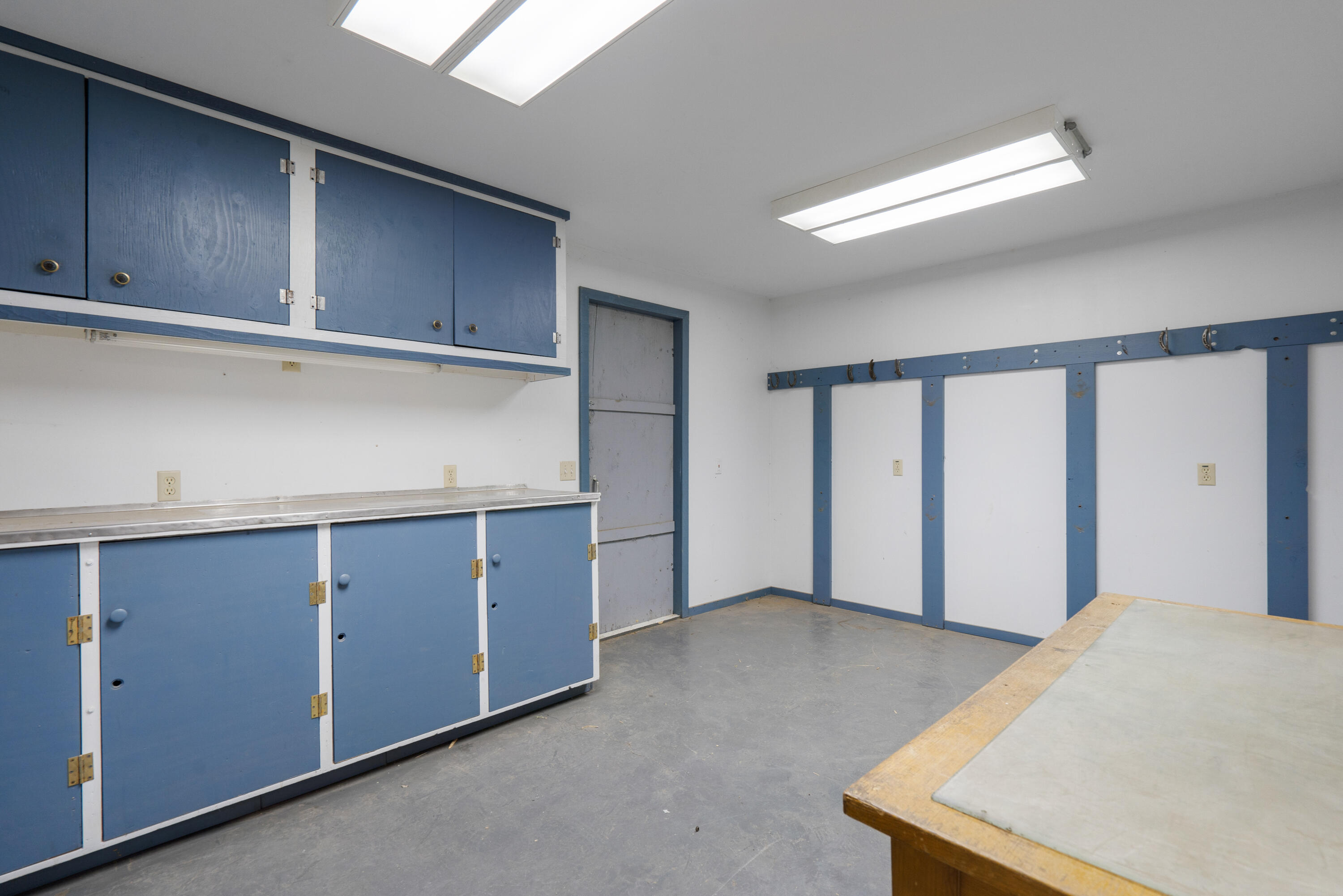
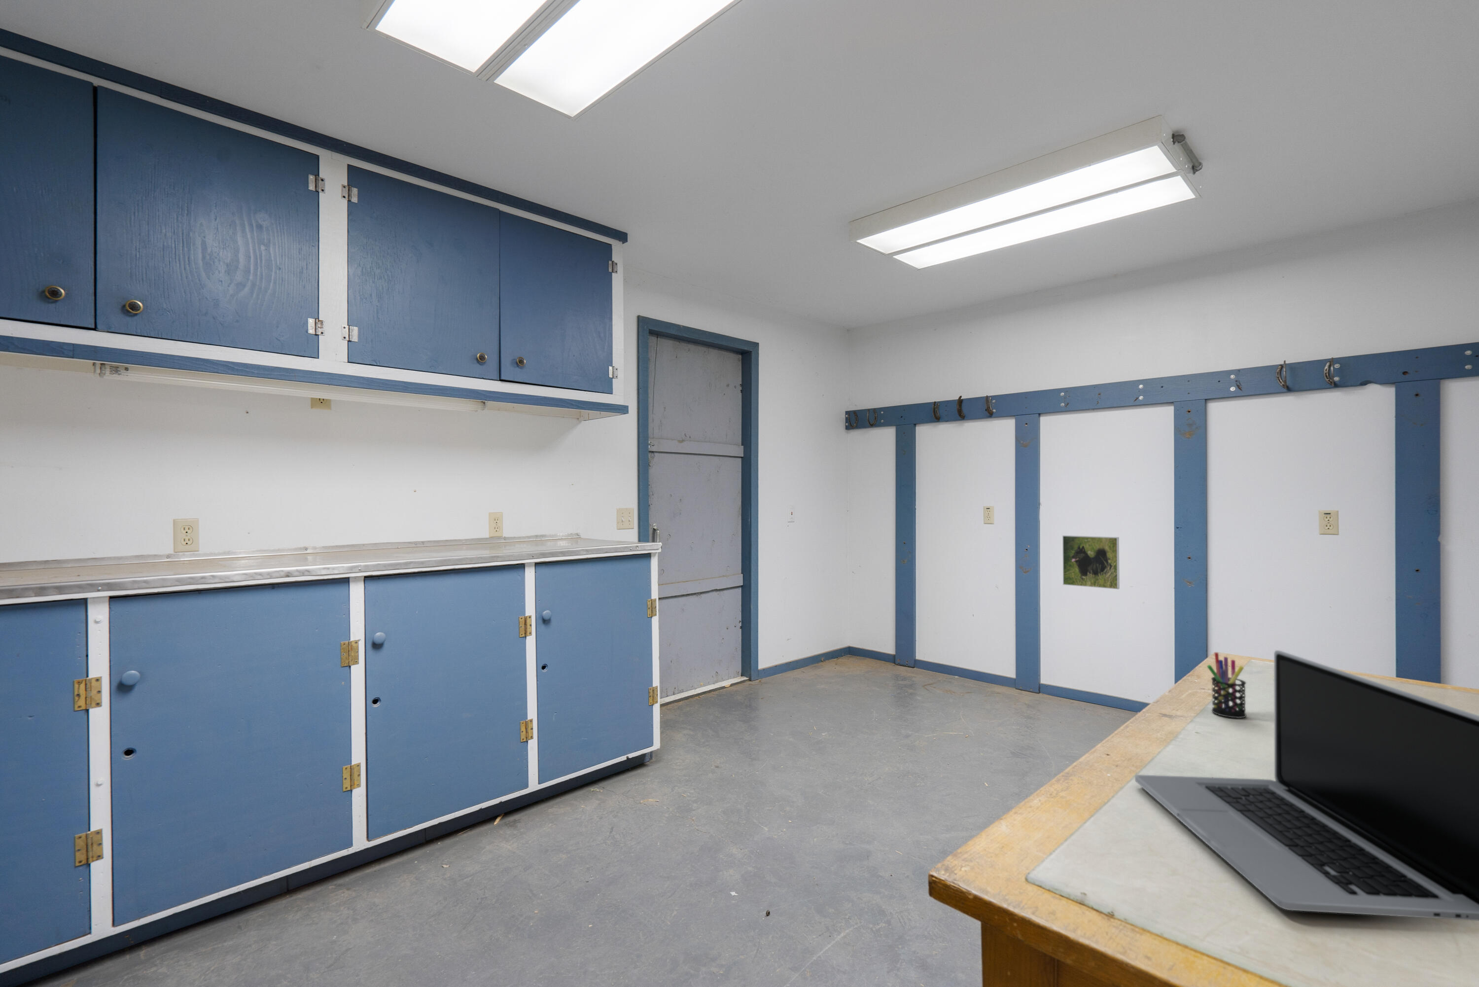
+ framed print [1062,535,1120,589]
+ laptop [1134,650,1479,921]
+ pen holder [1206,652,1247,719]
